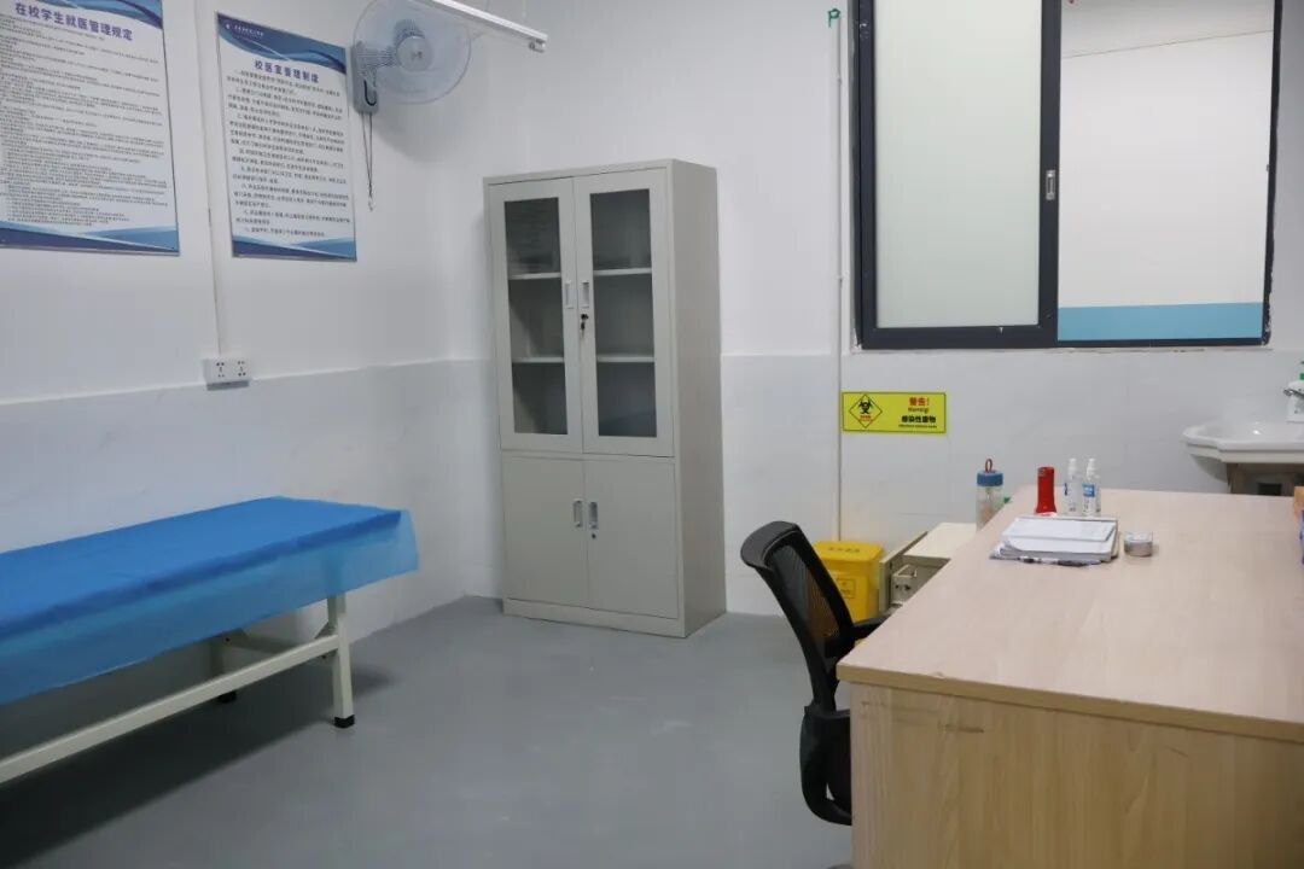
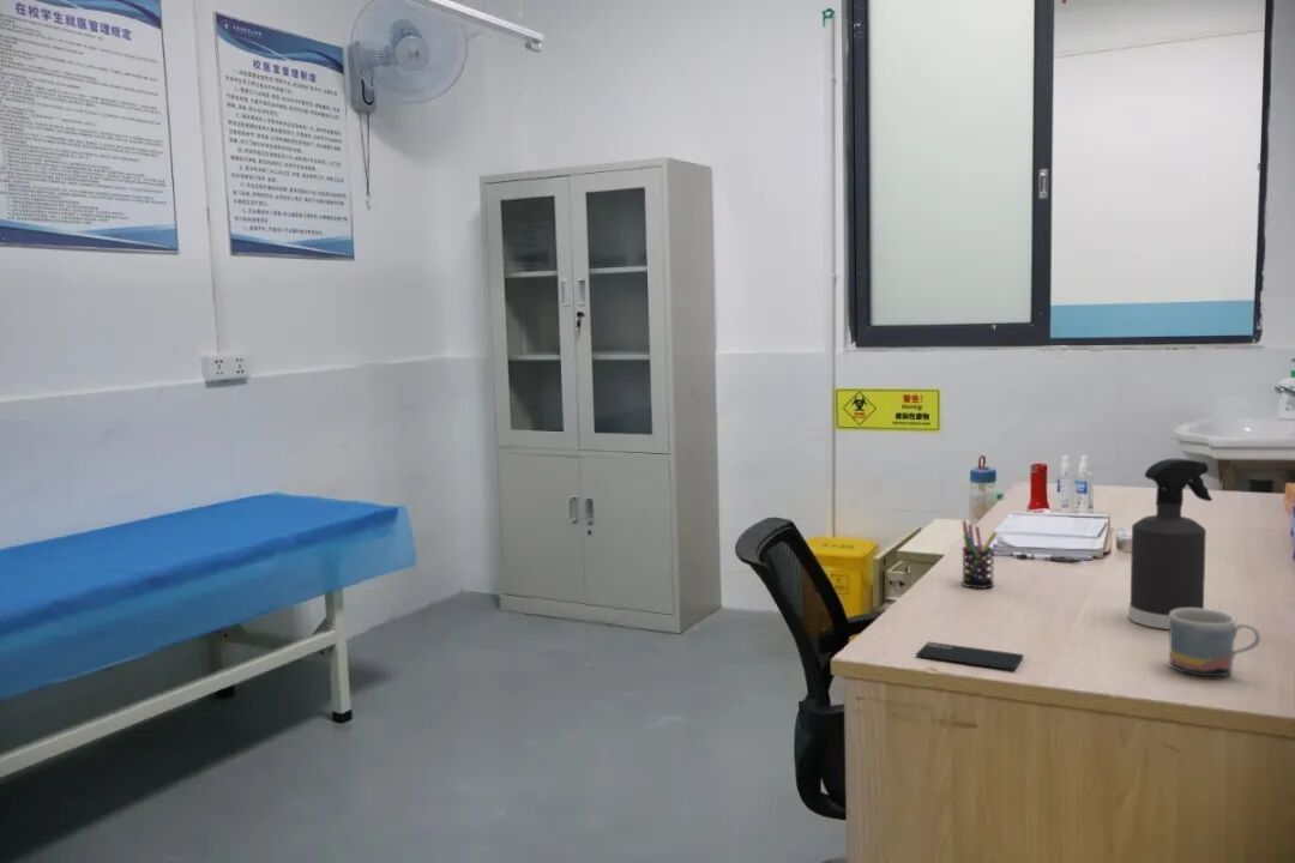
+ mug [1168,608,1261,677]
+ smartphone [915,640,1025,671]
+ pen holder [960,519,998,590]
+ spray bottle [1127,458,1213,630]
